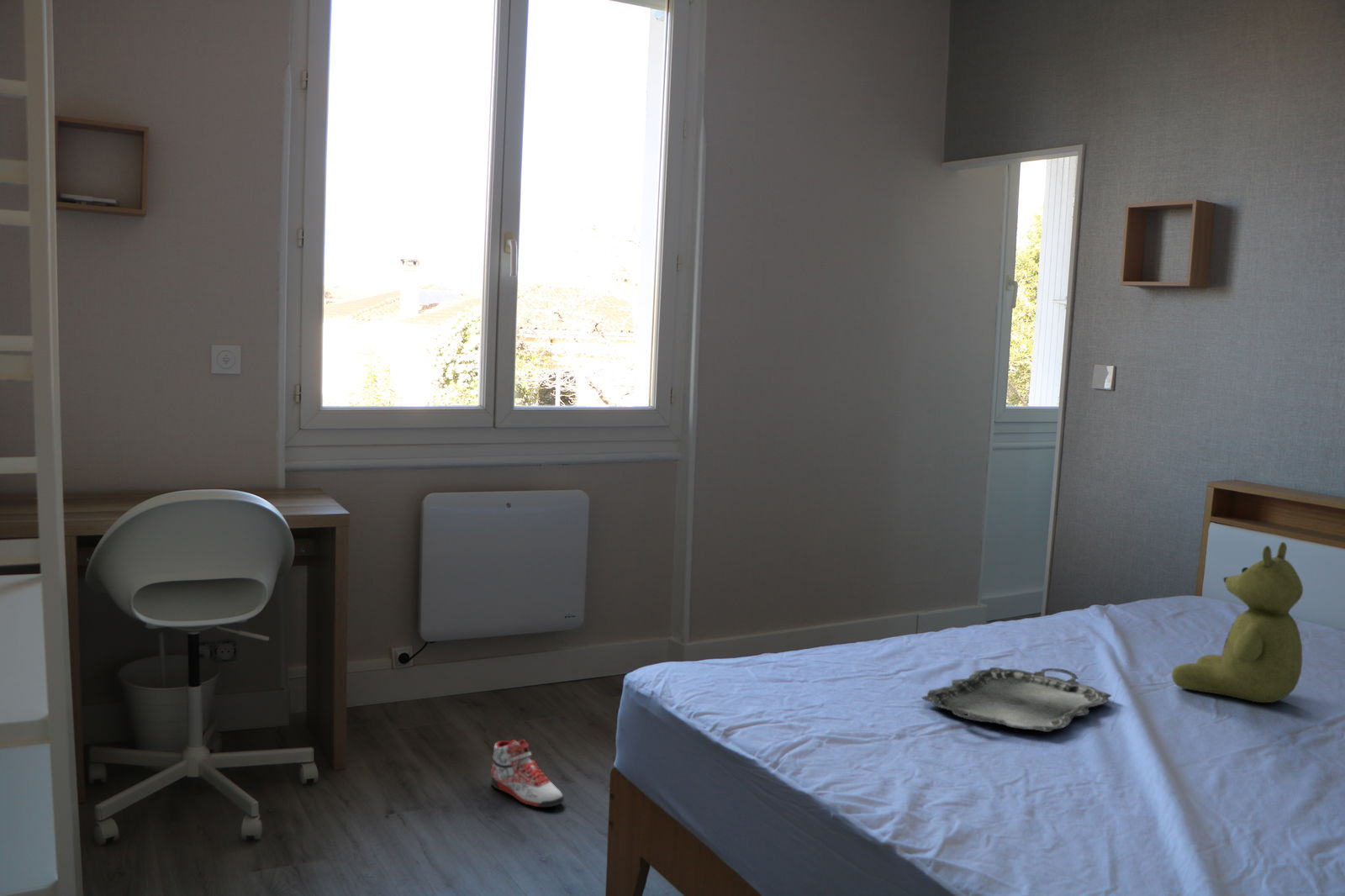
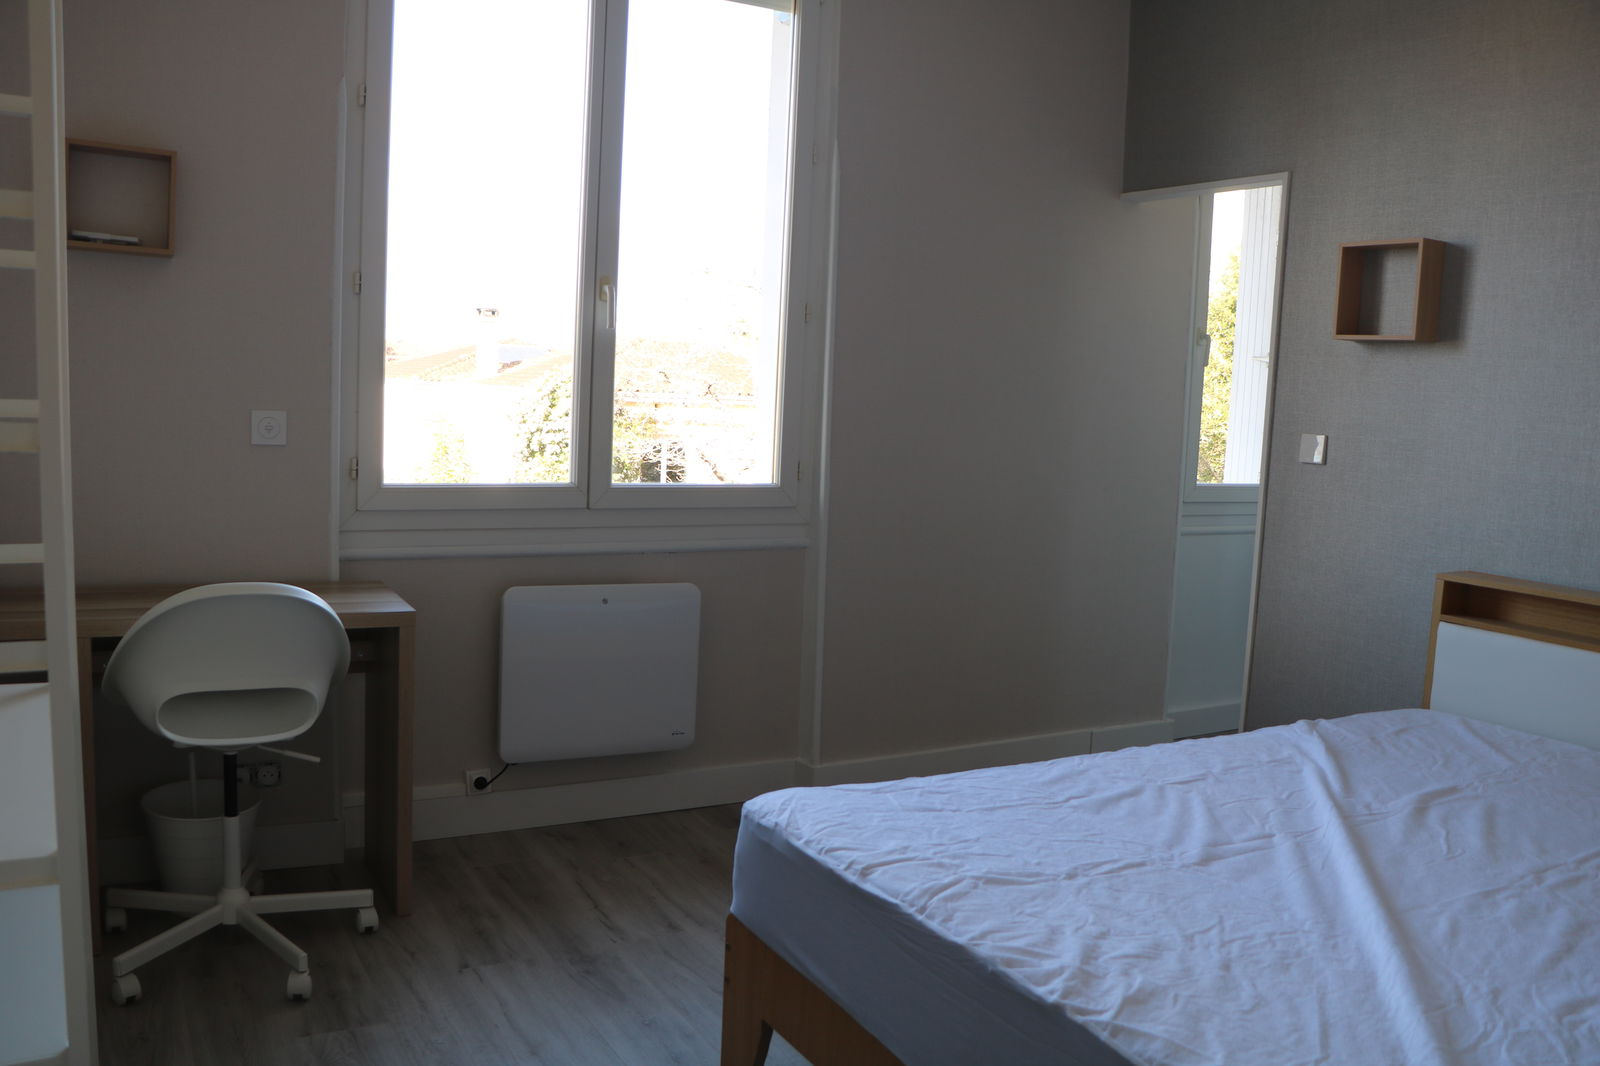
- serving tray [920,667,1112,733]
- sneaker [490,739,565,808]
- stuffed bear [1171,541,1304,704]
